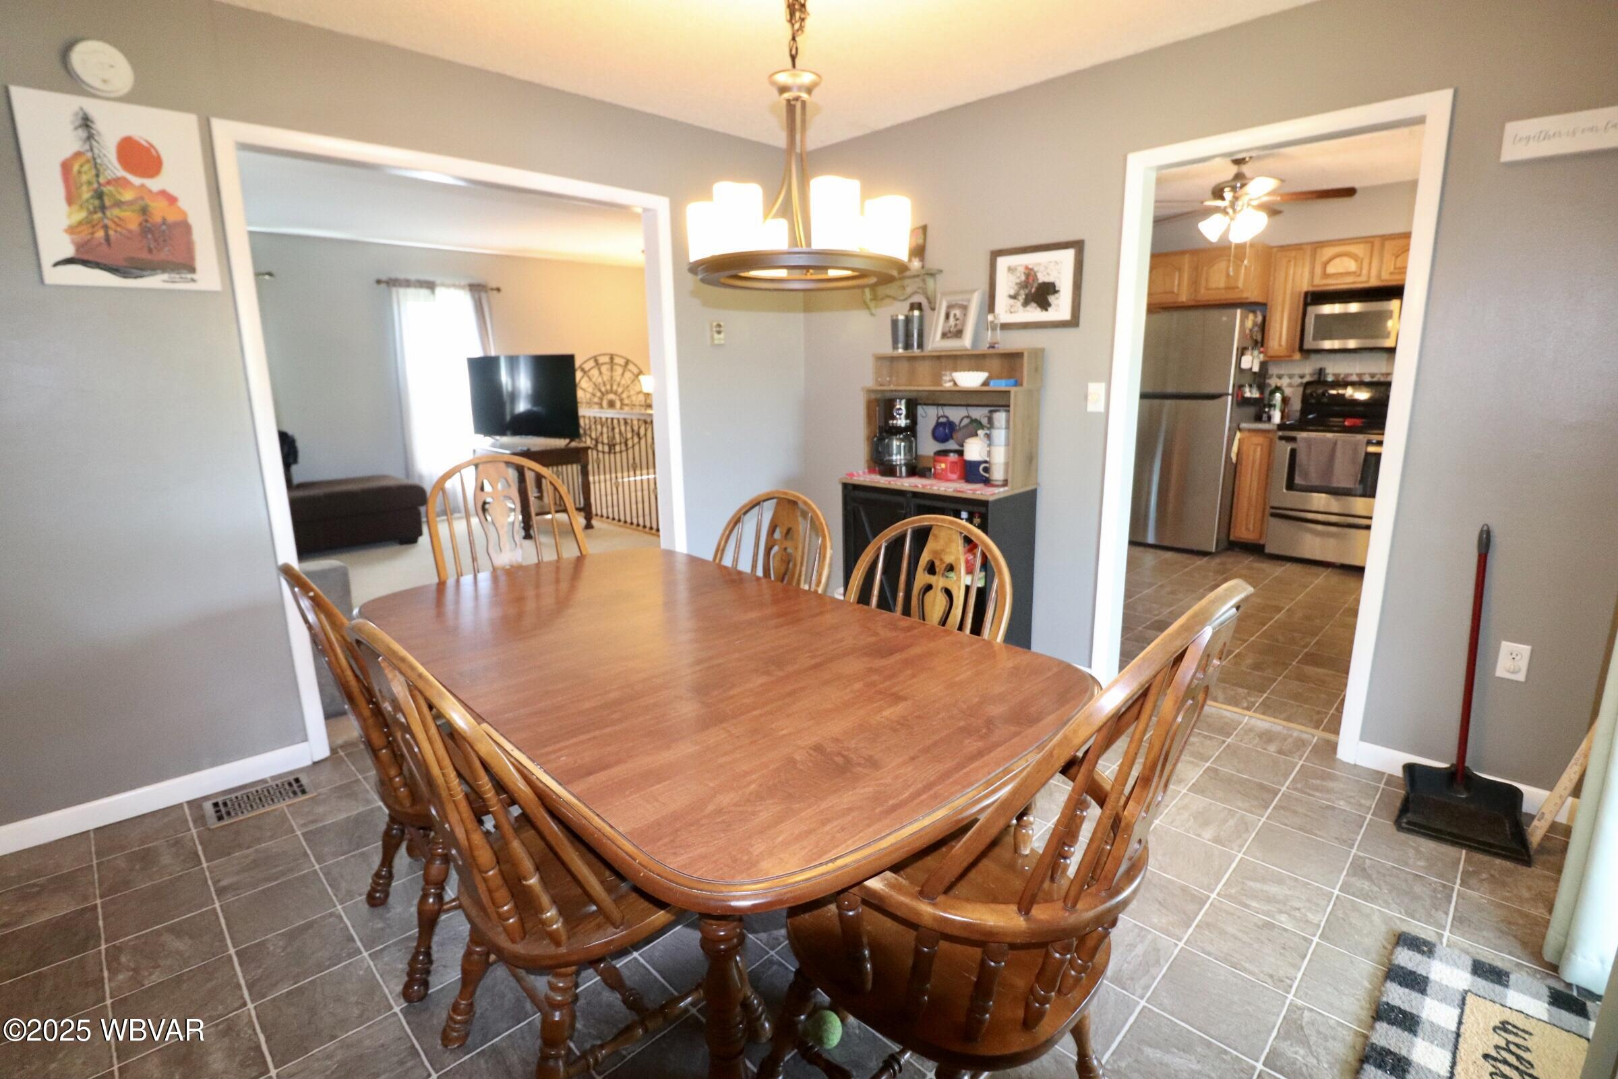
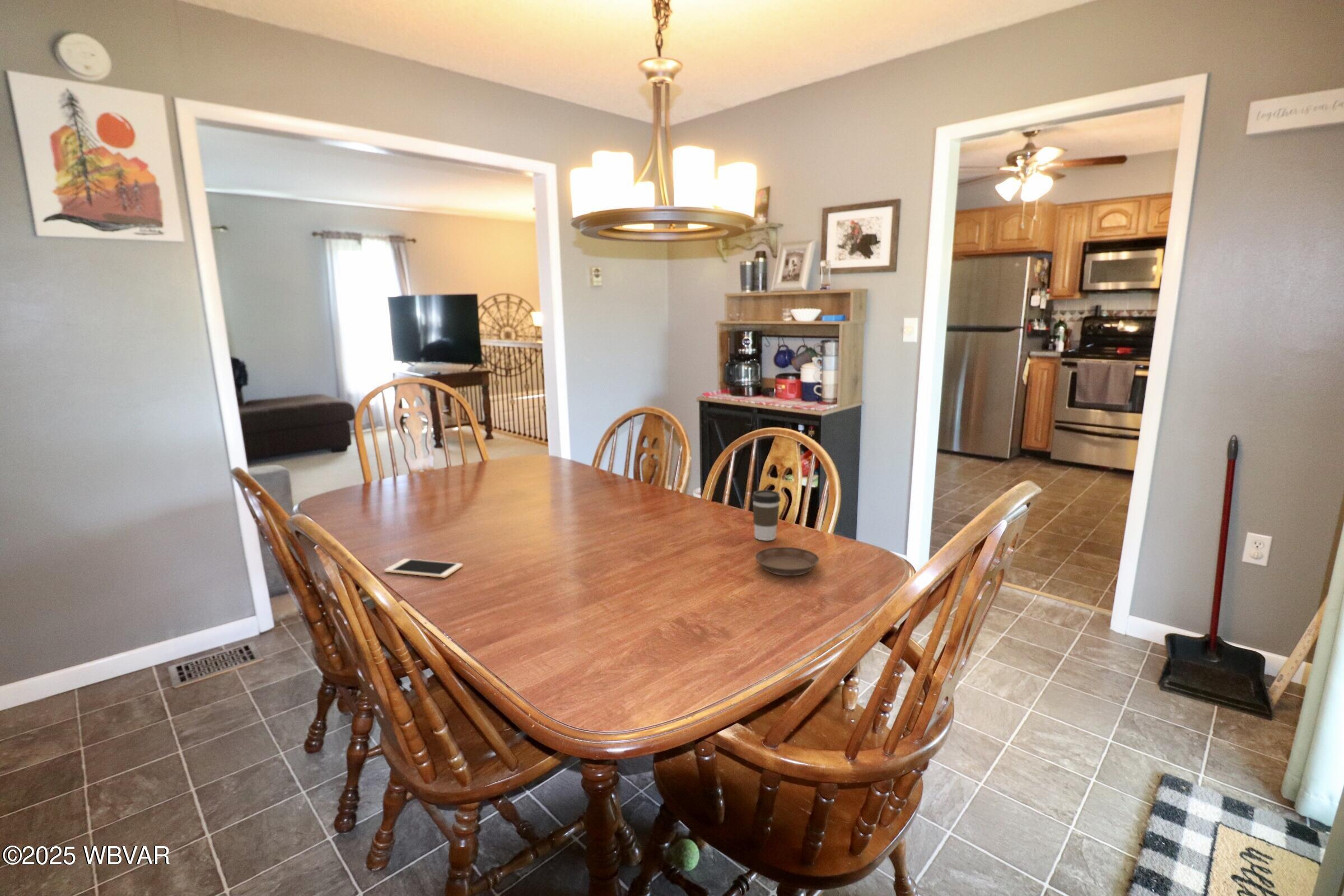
+ saucer [754,546,820,576]
+ coffee cup [752,489,781,542]
+ cell phone [384,558,463,578]
